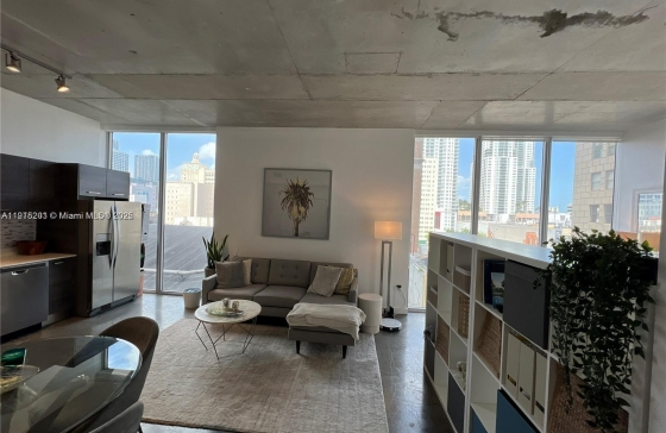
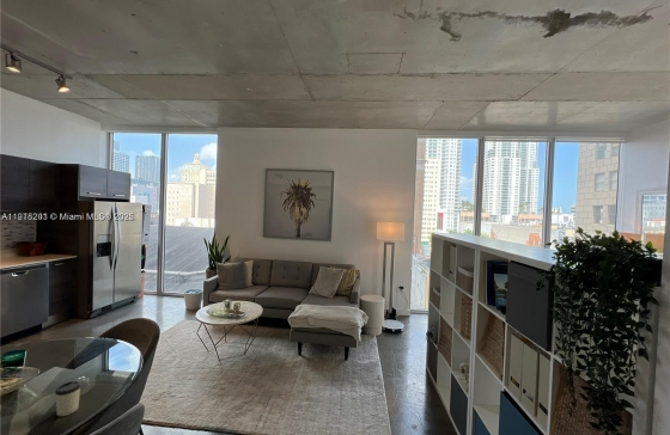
+ cup [54,380,83,417]
